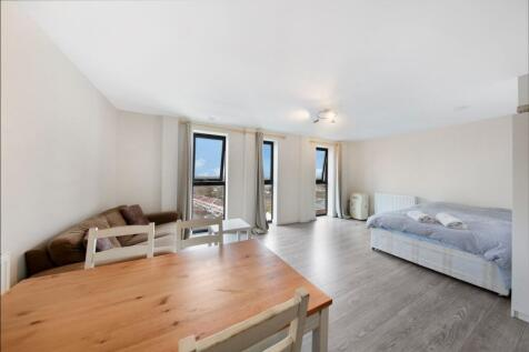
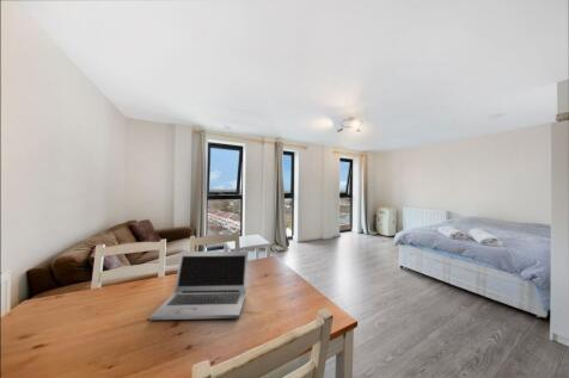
+ laptop [148,250,250,321]
